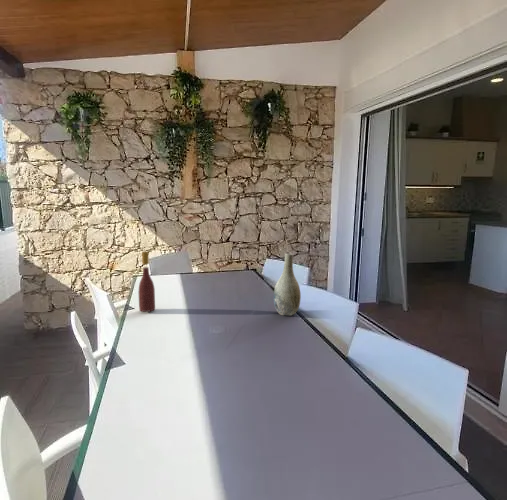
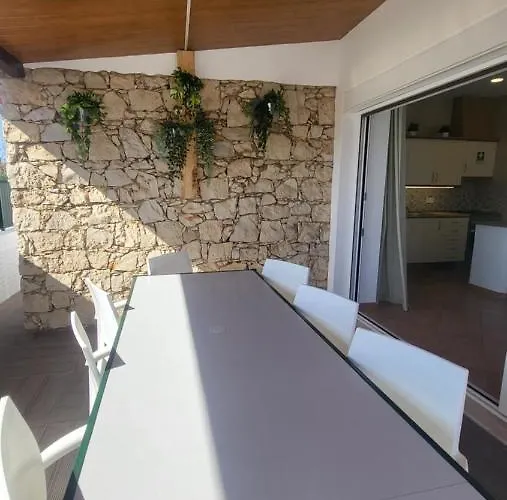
- wine bottle [137,250,156,313]
- vase [273,252,302,316]
